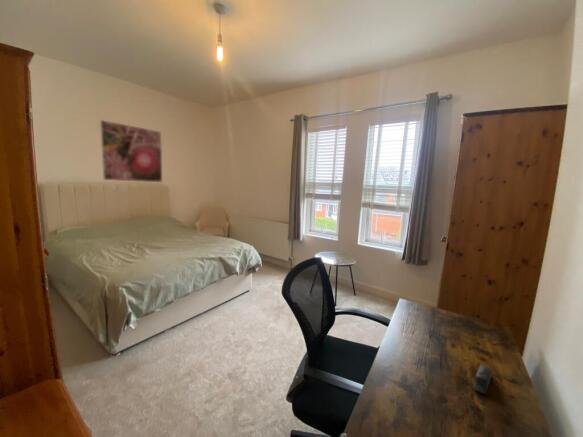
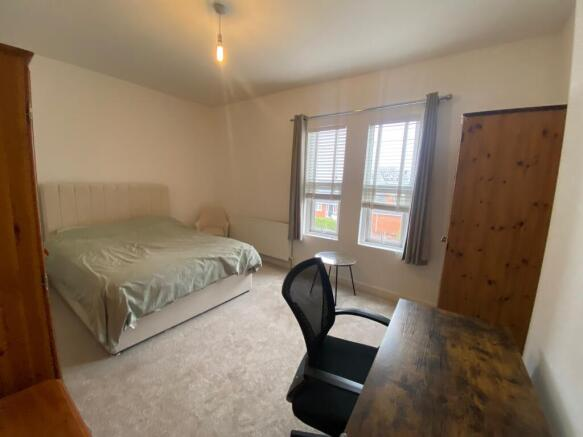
- stapler [472,365,493,395]
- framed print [99,119,163,183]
